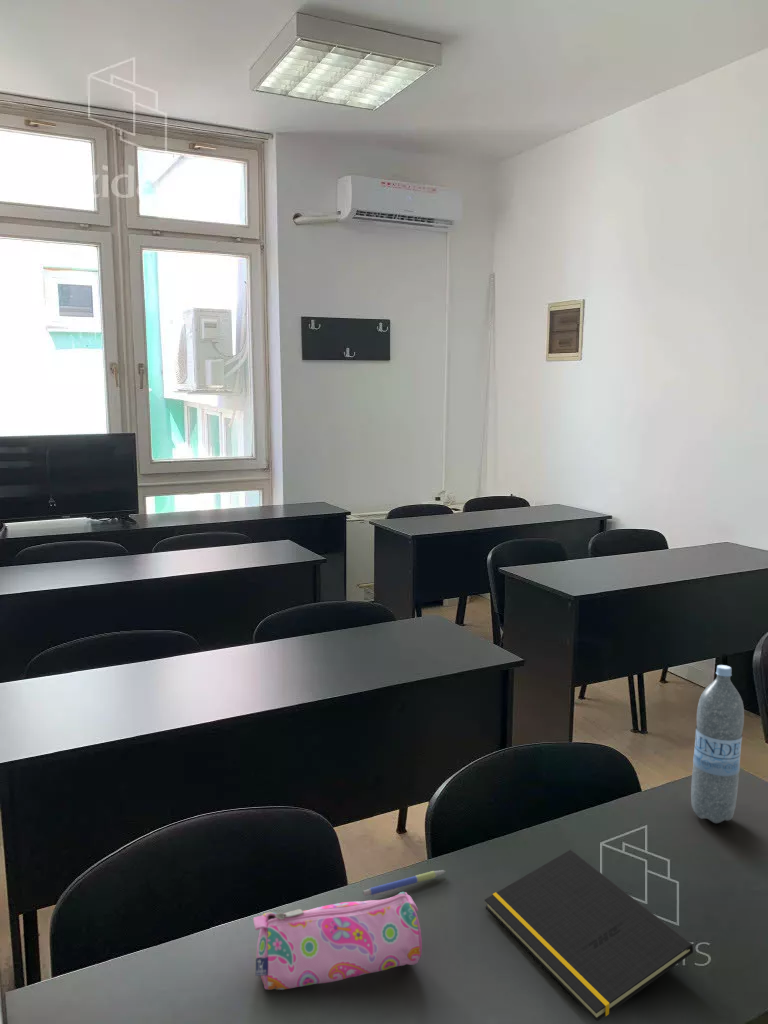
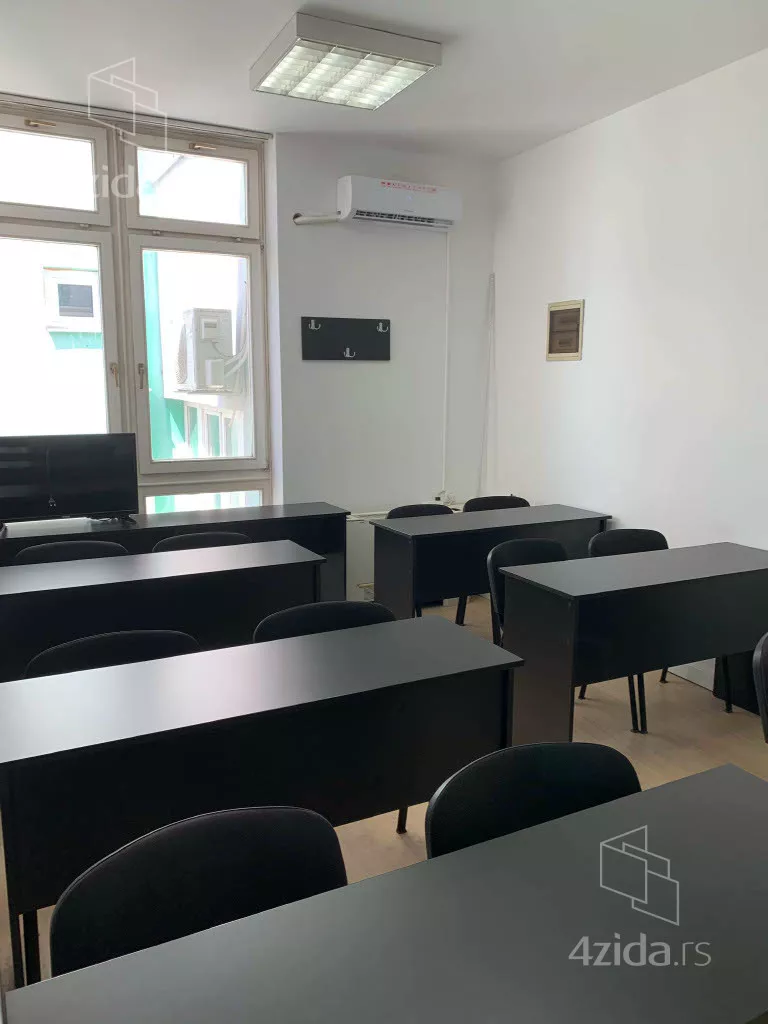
- notepad [484,849,694,1022]
- pencil case [252,891,423,991]
- water bottle [690,664,745,824]
- pen [362,869,446,897]
